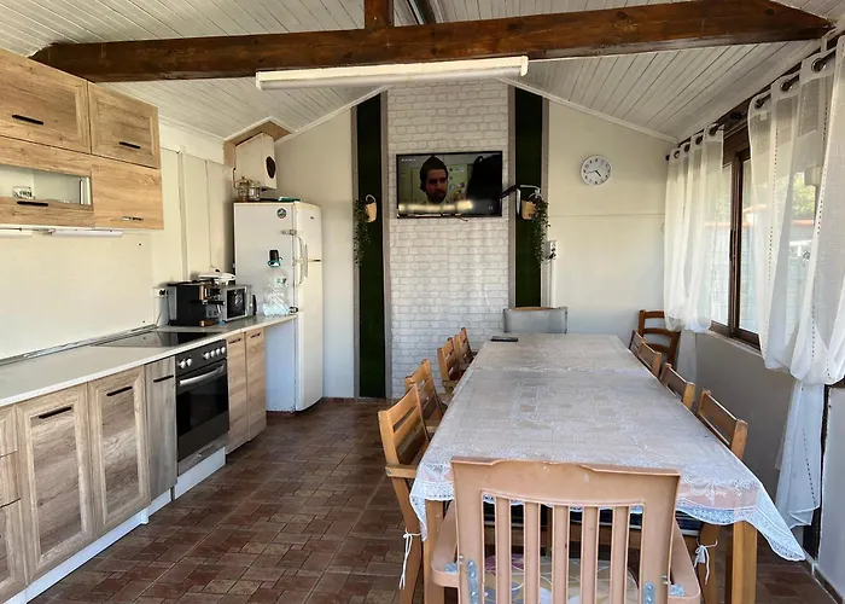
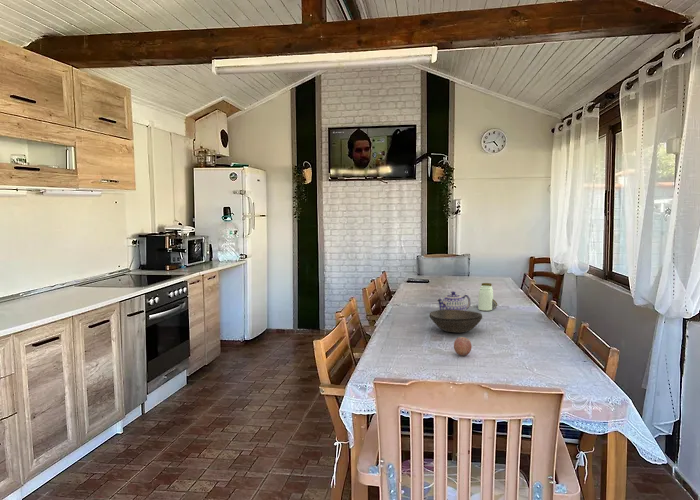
+ teapot [435,290,471,311]
+ fruit [453,336,473,357]
+ bowl [429,309,483,334]
+ jar [477,282,498,312]
